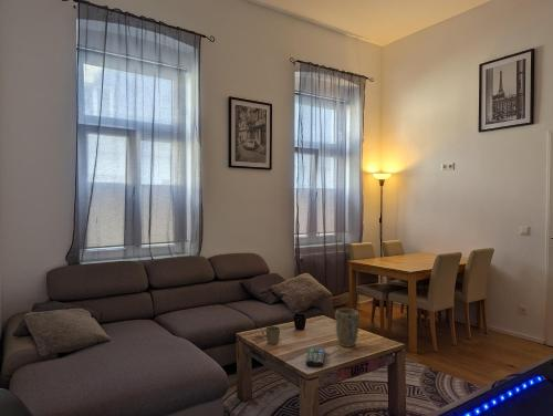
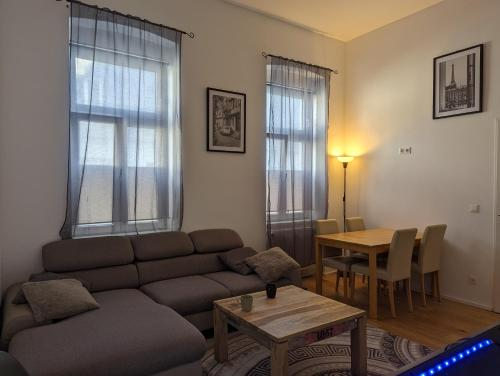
- remote control [305,346,326,368]
- plant pot [335,308,359,347]
